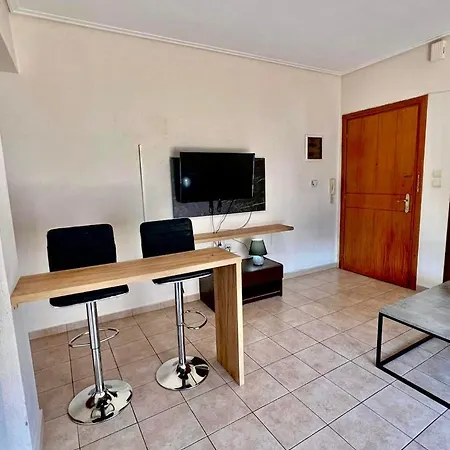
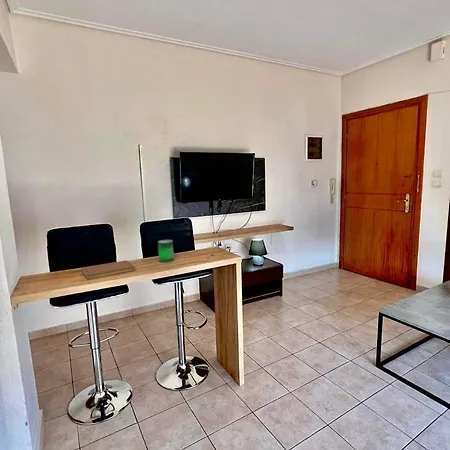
+ notebook [80,259,136,281]
+ beverage can [157,239,175,263]
